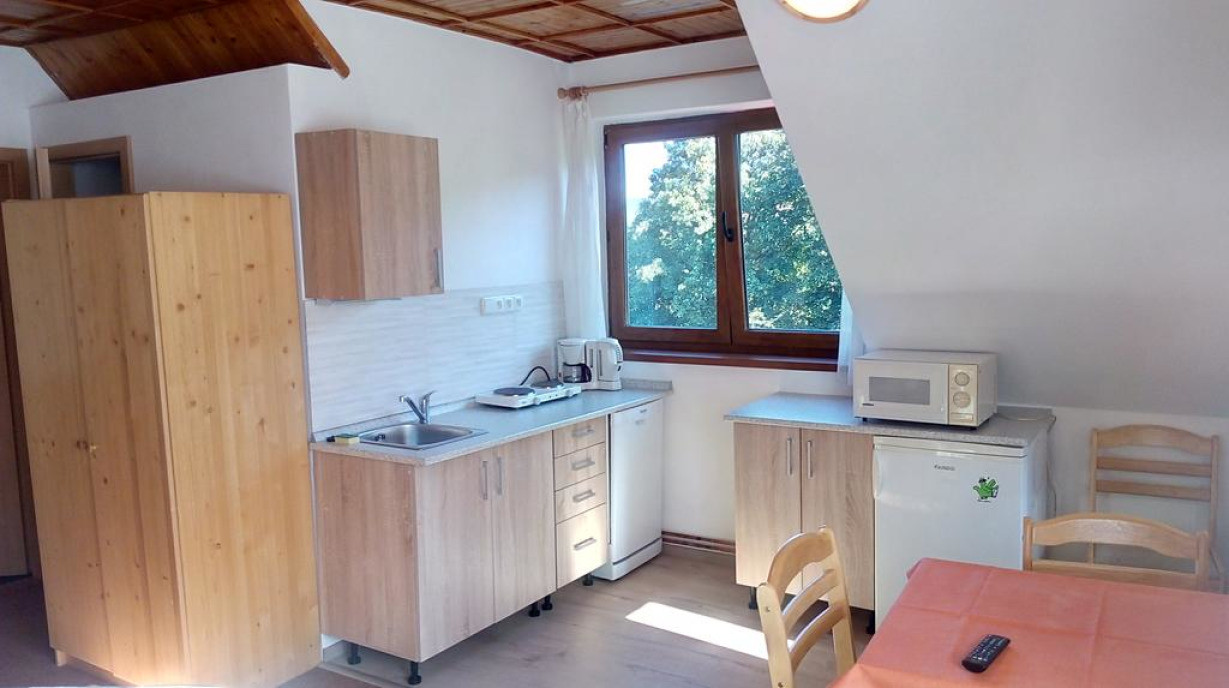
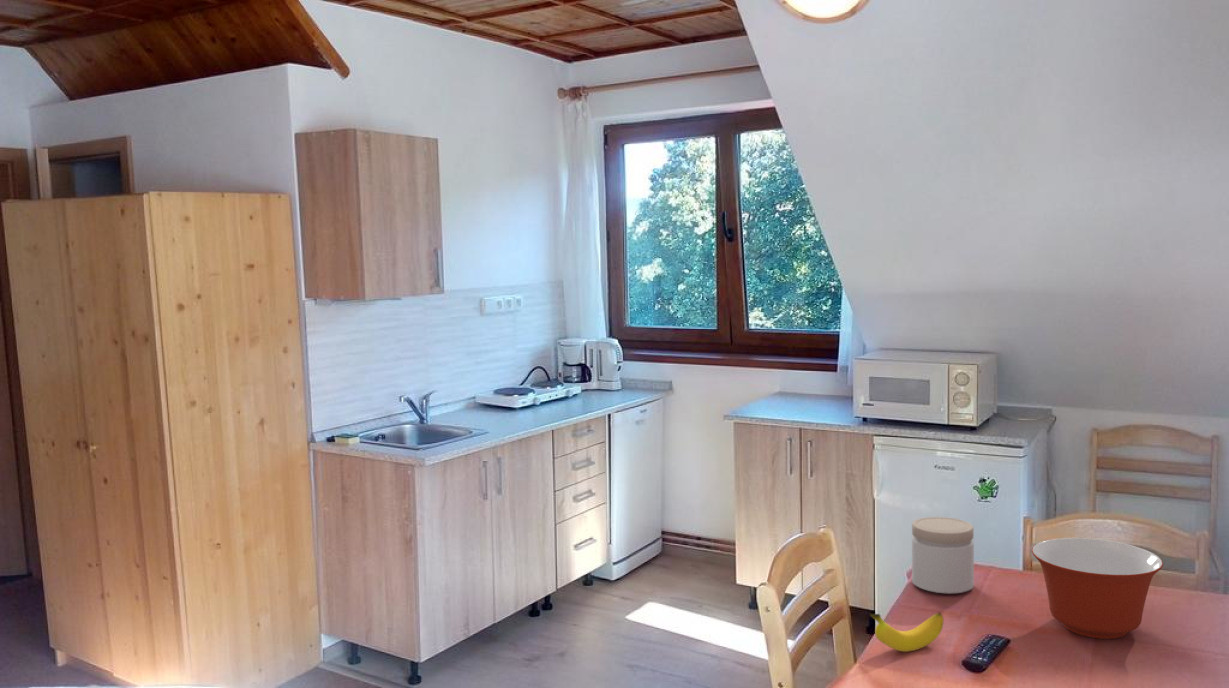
+ banana [868,611,945,653]
+ jar [911,516,975,595]
+ mixing bowl [1031,537,1164,640]
